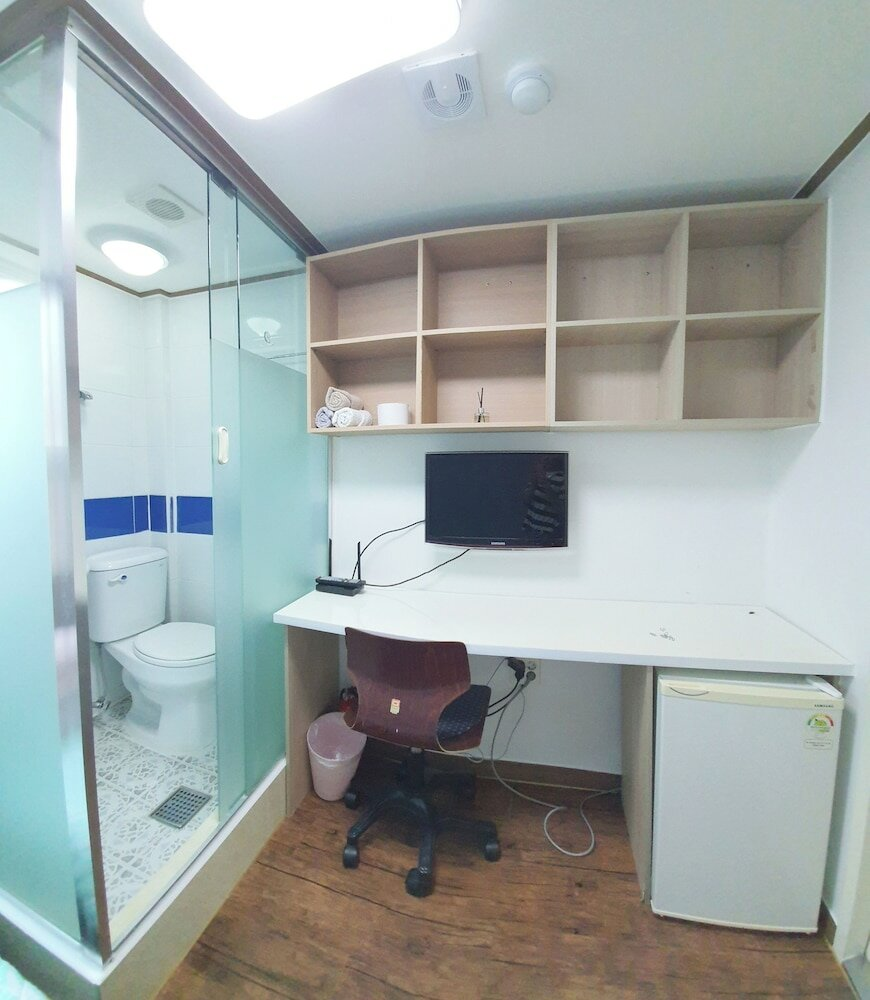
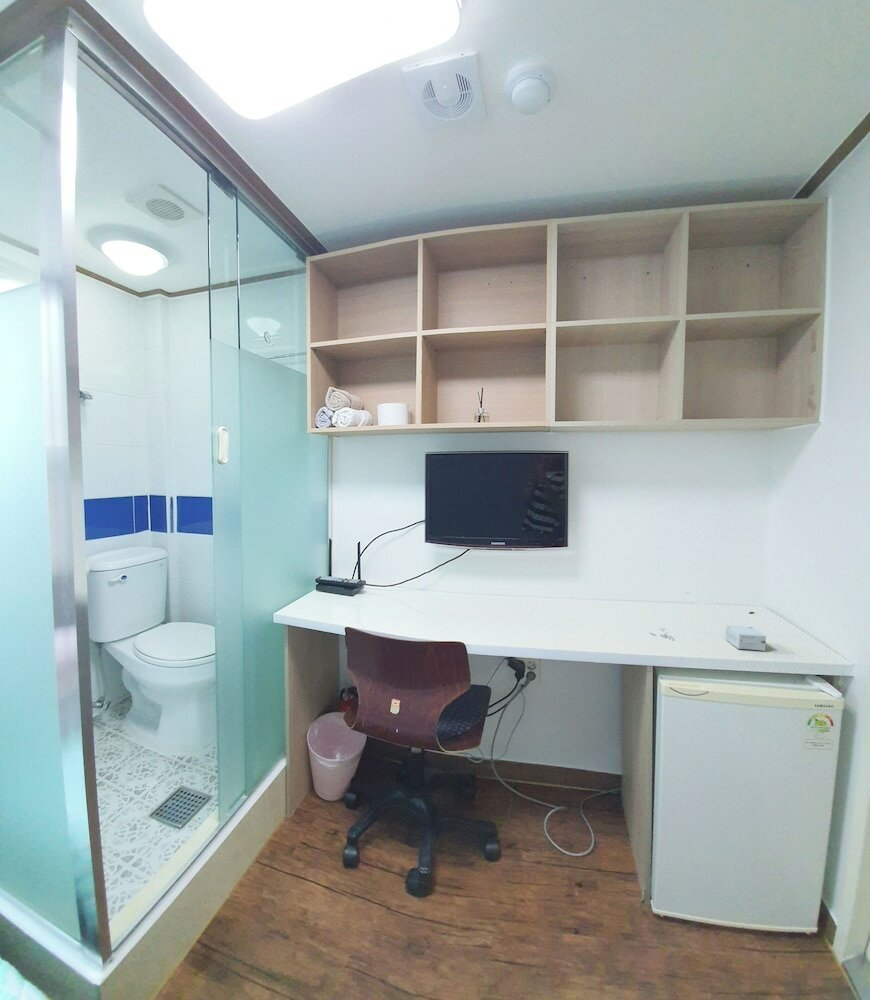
+ small box [724,625,767,652]
